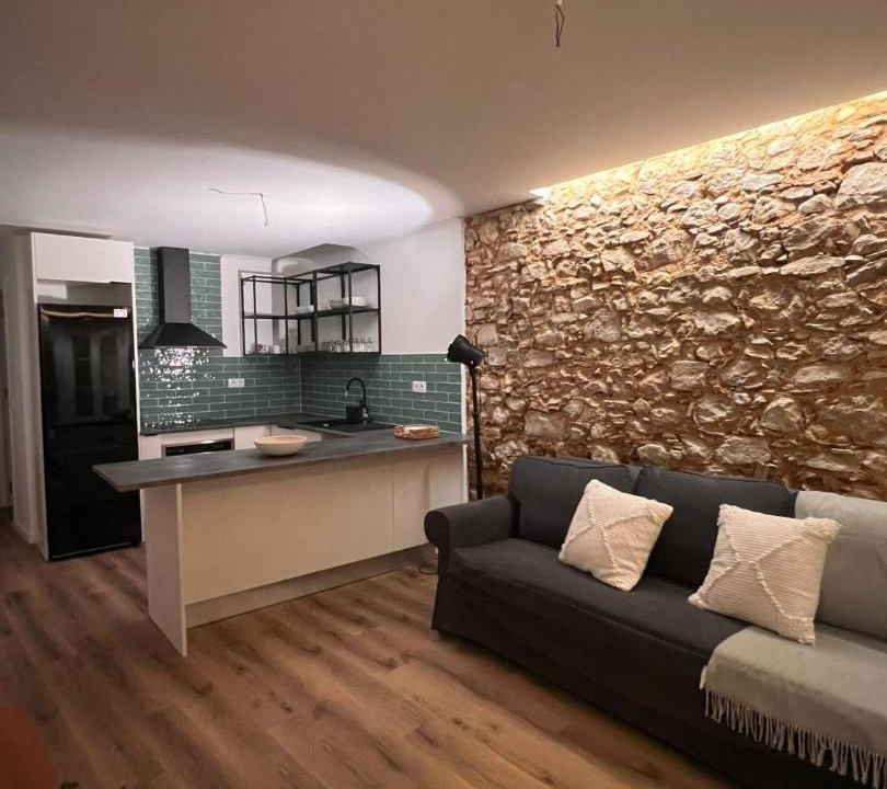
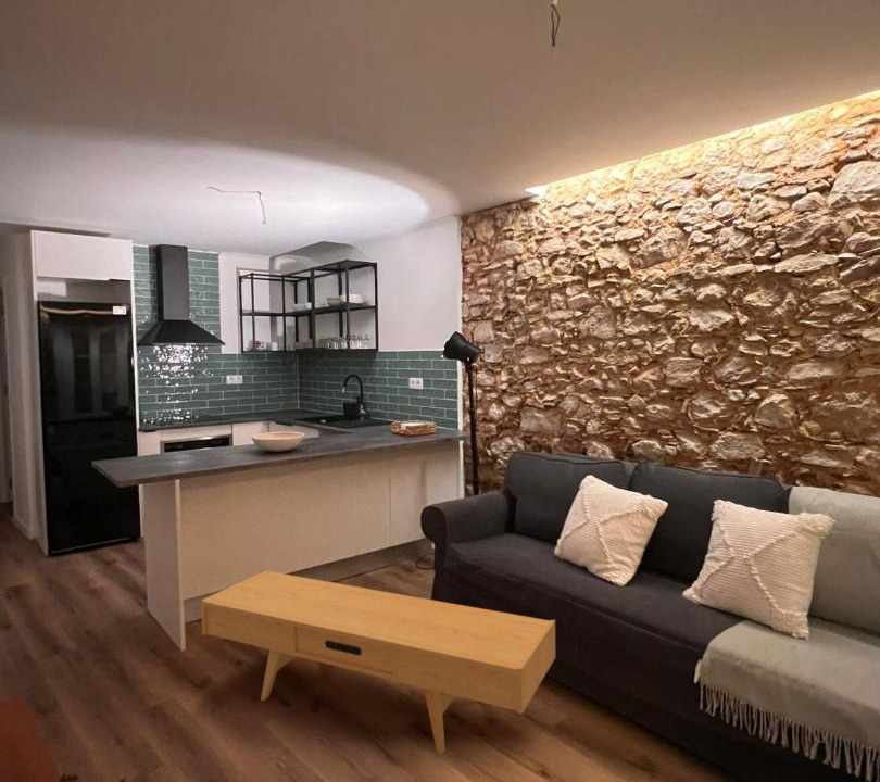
+ tv console [200,569,556,755]
